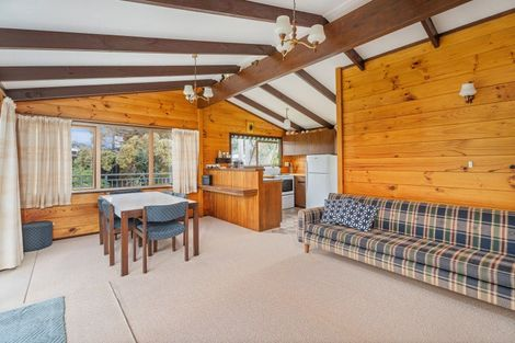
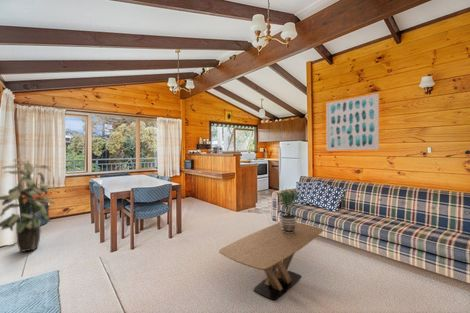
+ coffee table [218,222,324,301]
+ potted plant [273,187,301,233]
+ wall art [325,92,380,151]
+ indoor plant [0,158,56,253]
